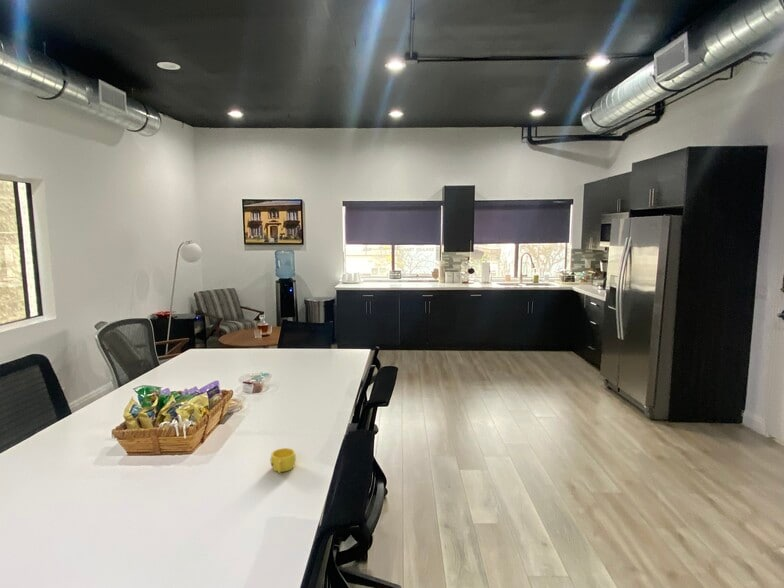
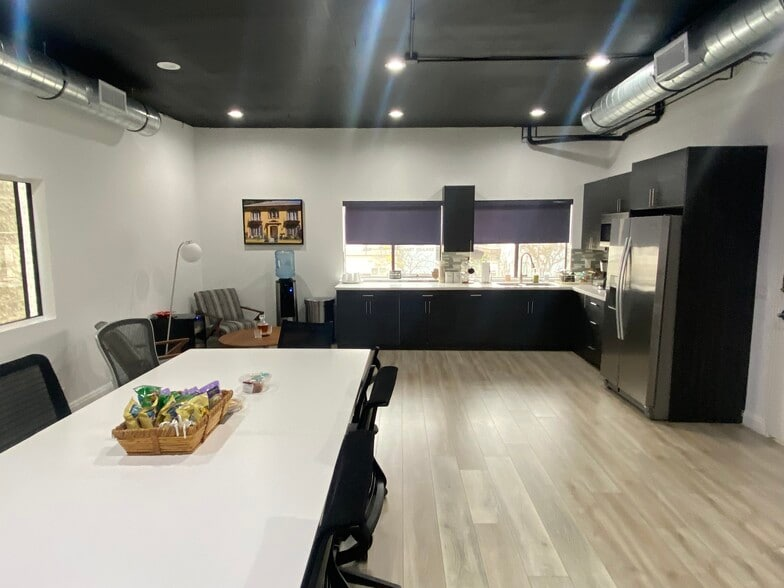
- cup [269,447,297,474]
